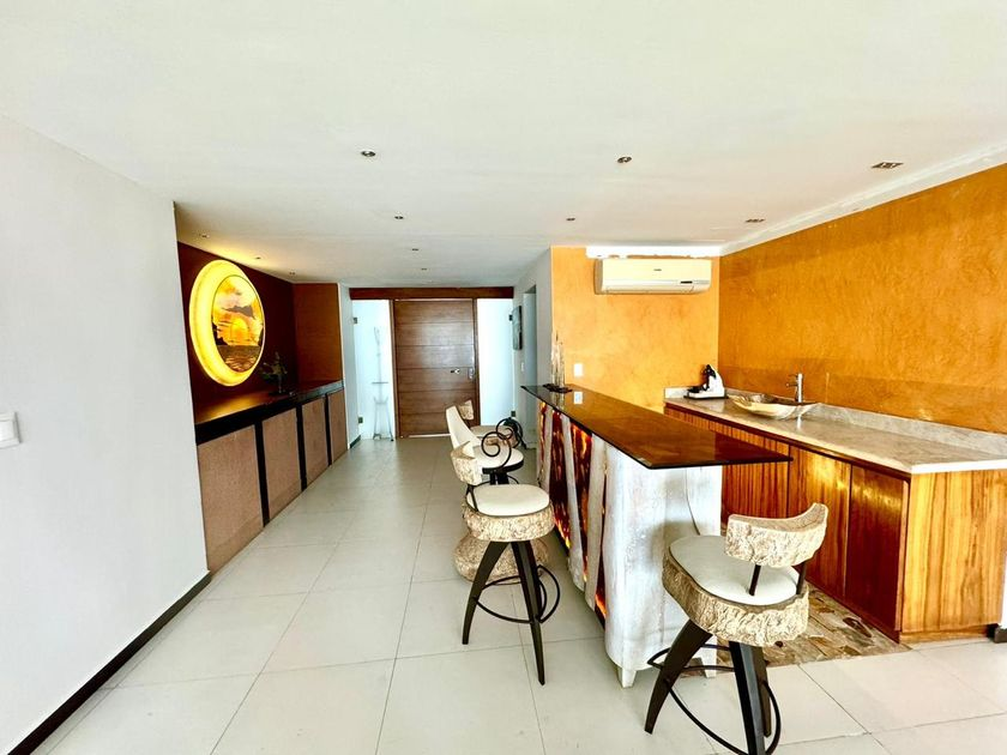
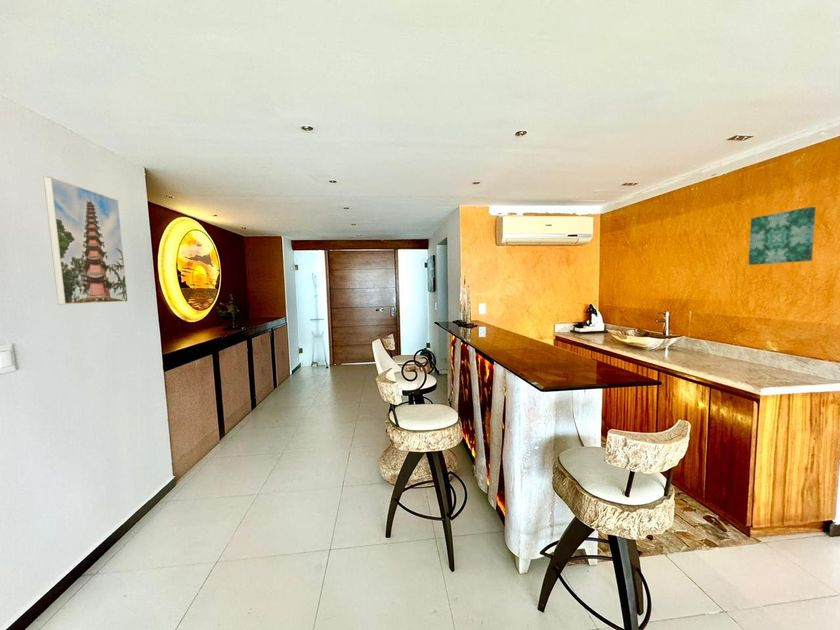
+ wall art [747,206,817,266]
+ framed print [43,176,129,306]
